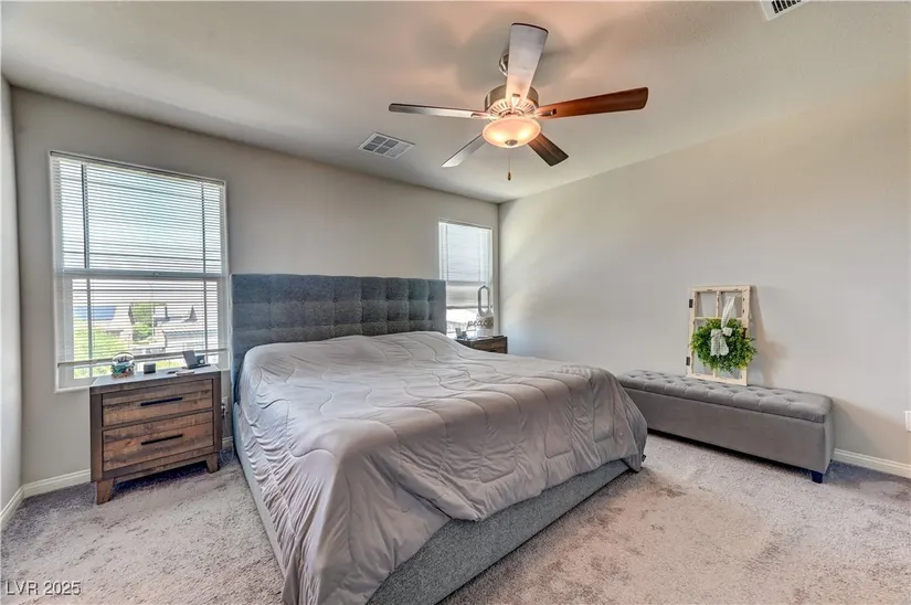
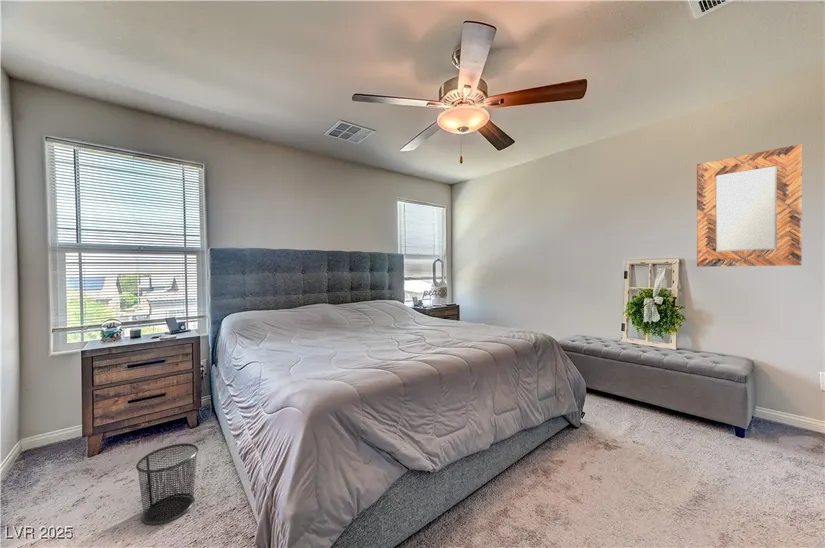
+ waste bin [135,442,199,526]
+ home mirror [696,143,803,268]
